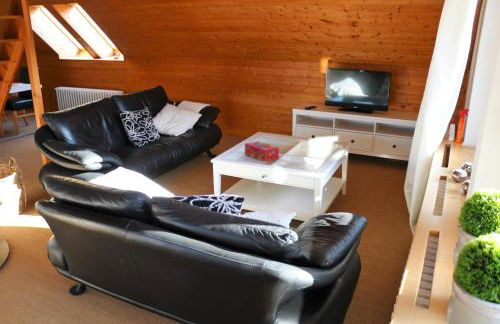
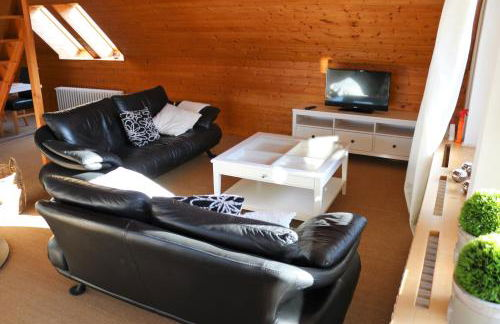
- tissue box [244,140,280,162]
